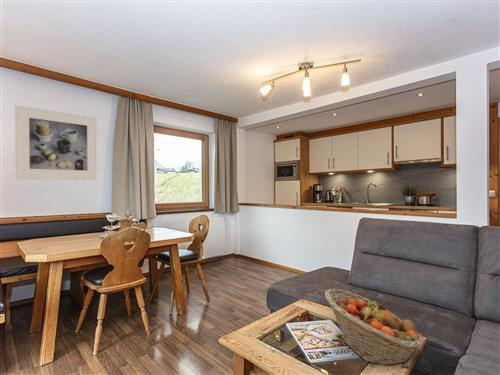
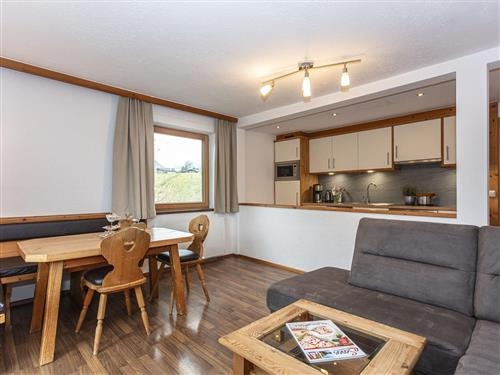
- fruit basket [324,288,425,367]
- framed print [14,104,99,181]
